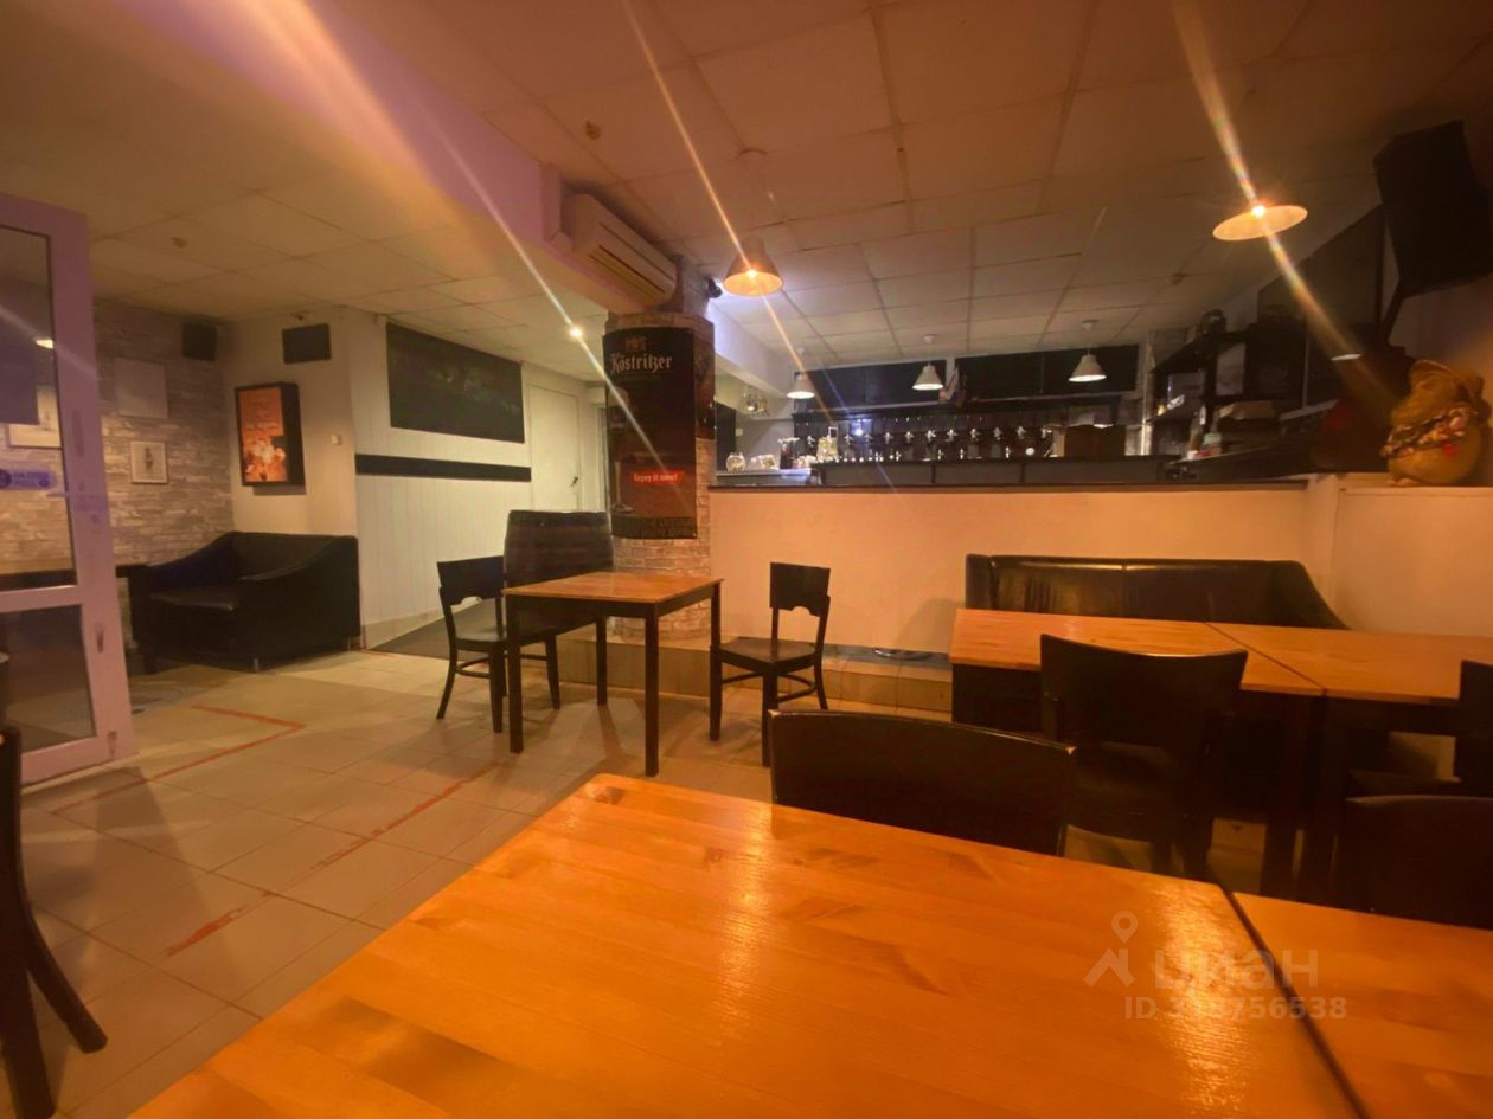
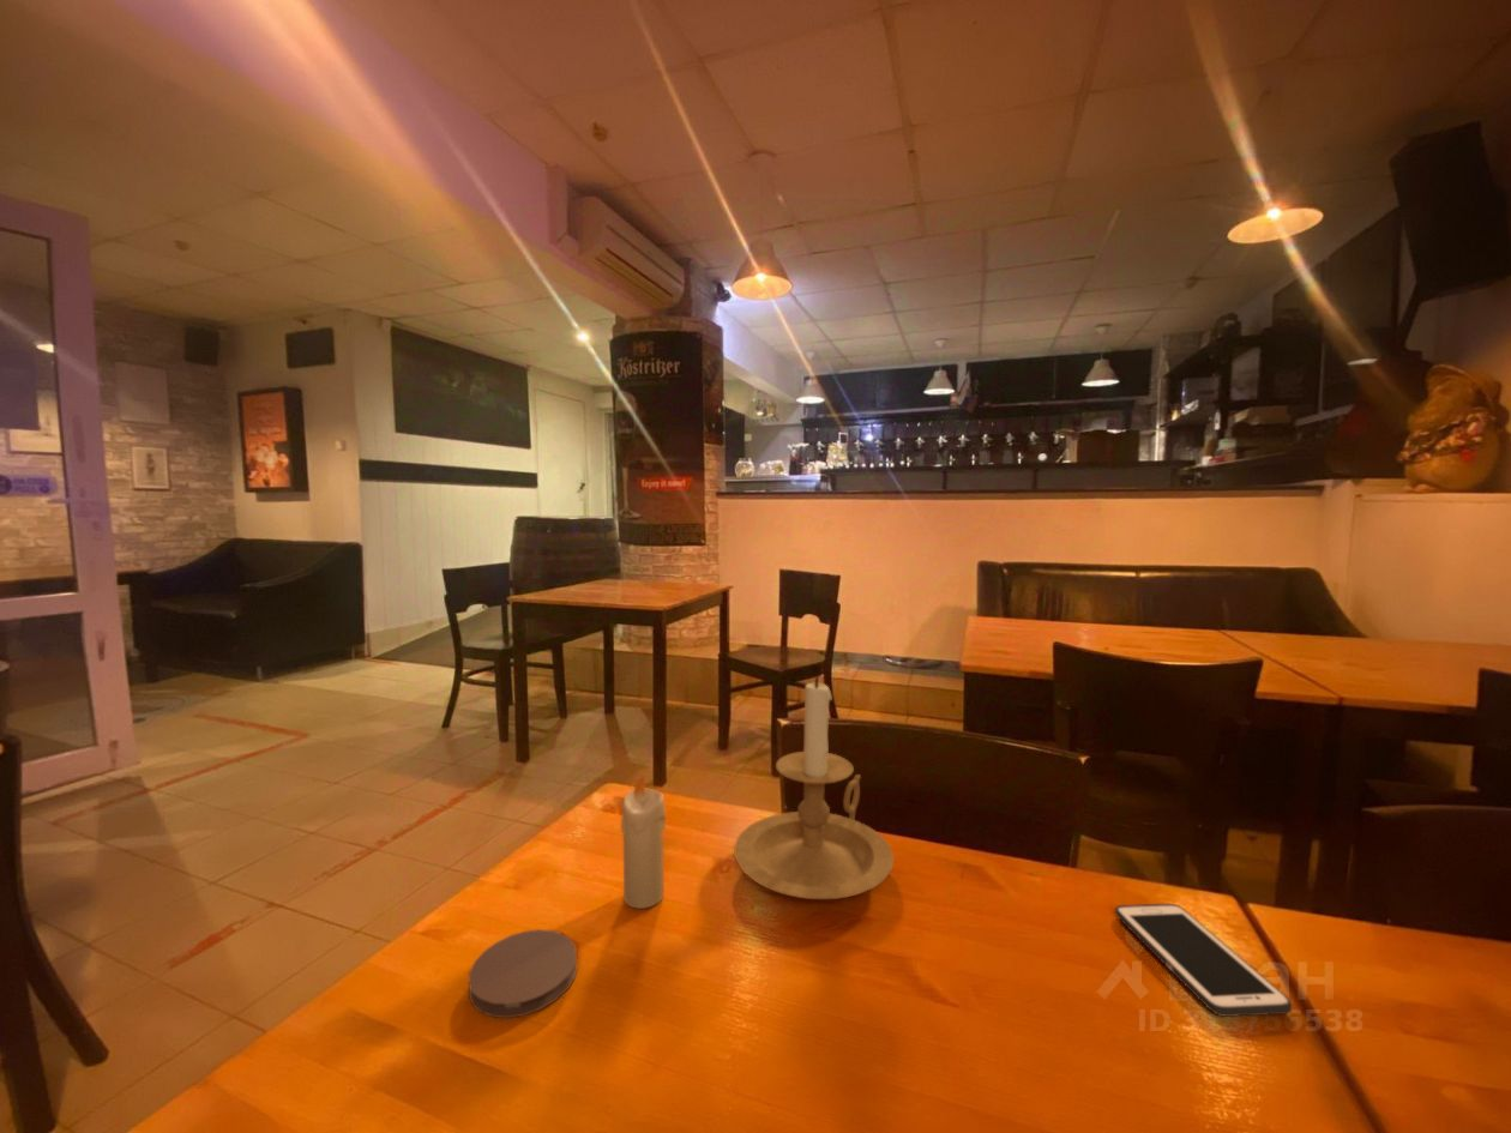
+ candle [620,773,667,910]
+ candle holder [733,676,895,900]
+ cell phone [1114,903,1293,1018]
+ coaster [468,928,578,1019]
